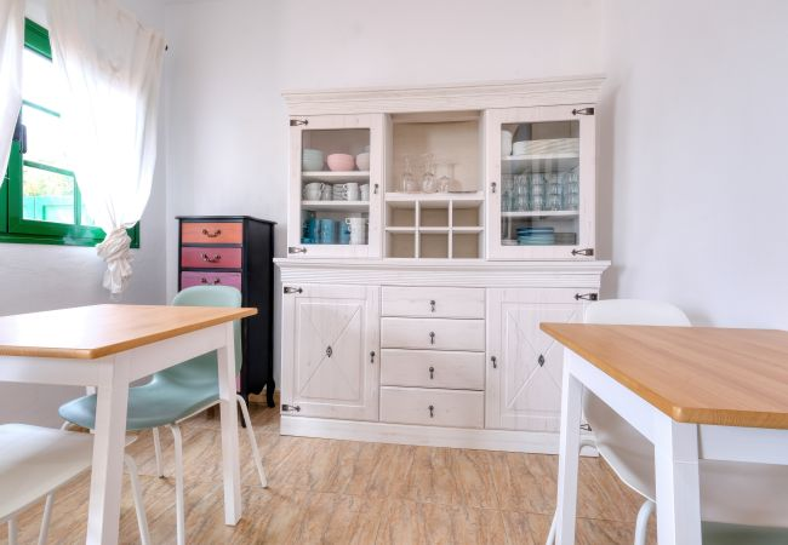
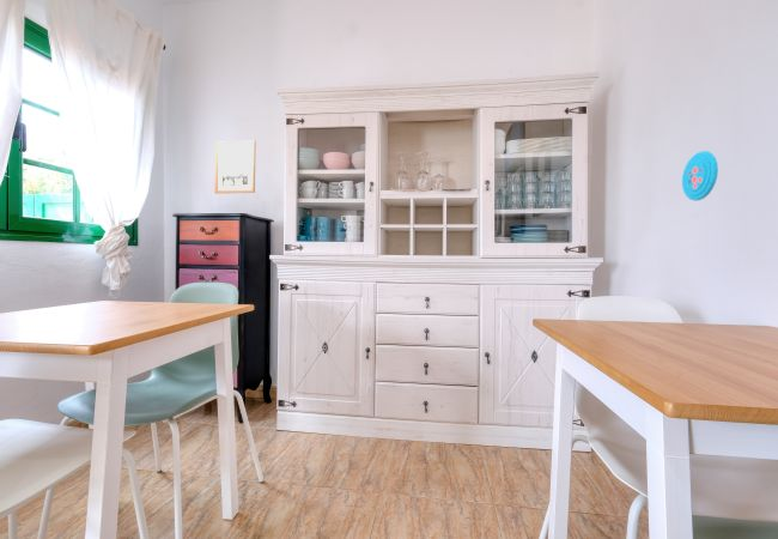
+ wall art [213,139,256,194]
+ button [681,150,719,201]
